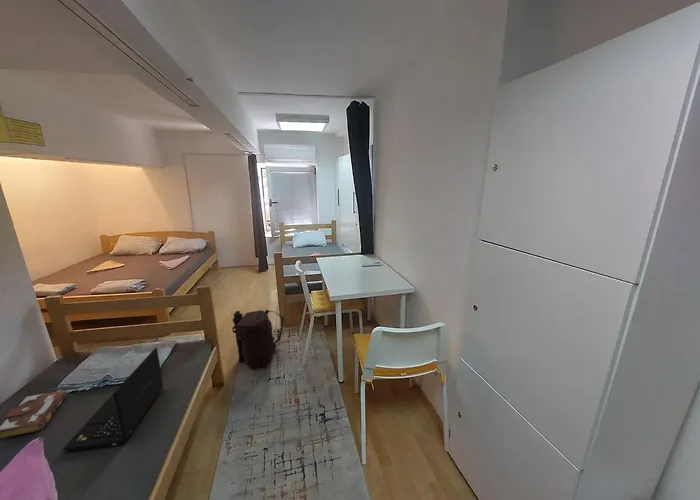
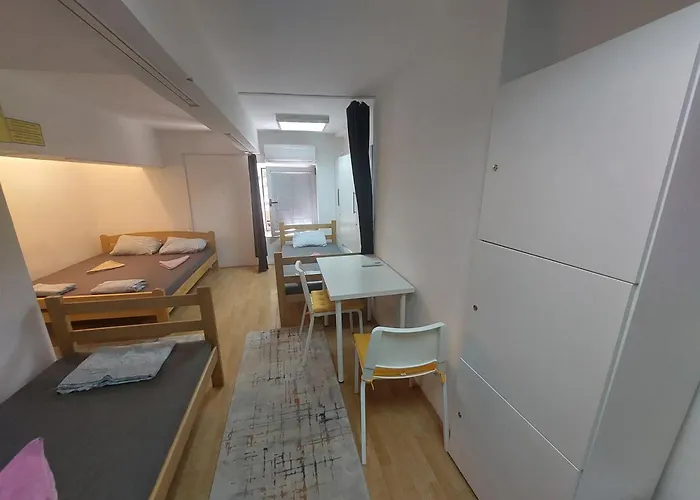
- backpack [231,308,285,369]
- laptop [62,347,165,452]
- book [0,390,67,440]
